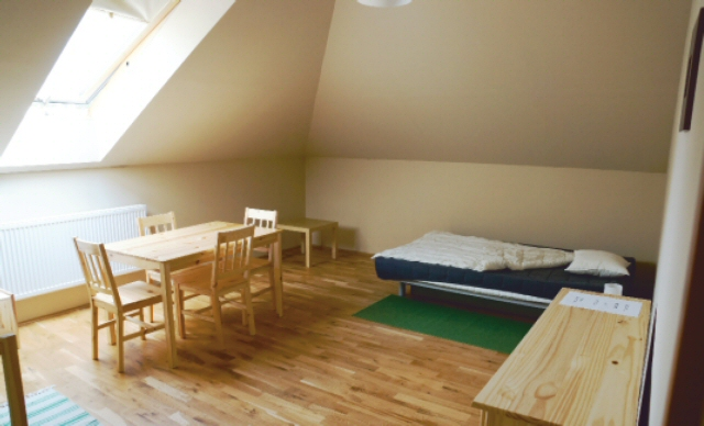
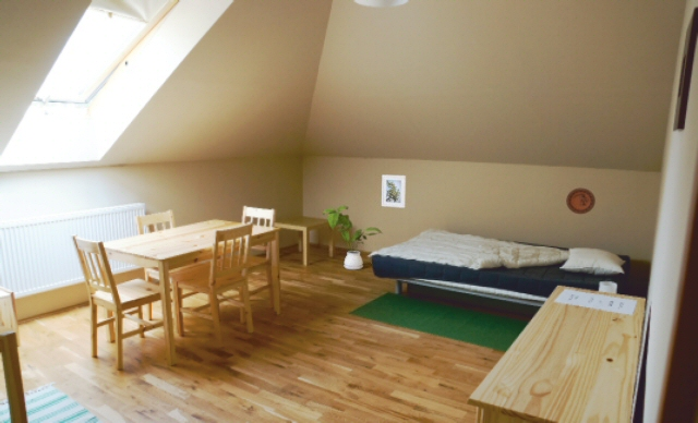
+ decorative plate [565,188,597,215]
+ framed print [381,173,407,209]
+ house plant [322,205,383,270]
